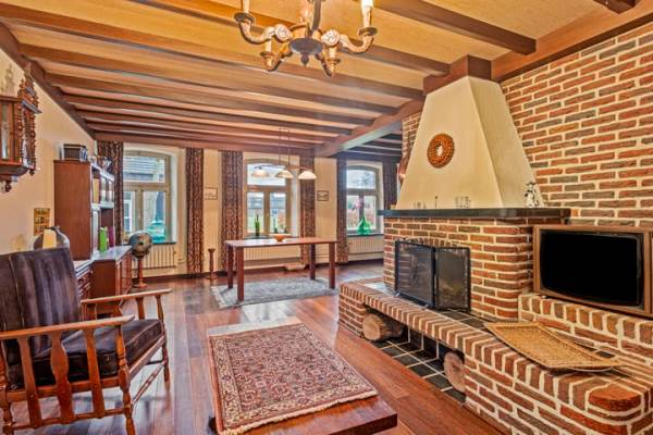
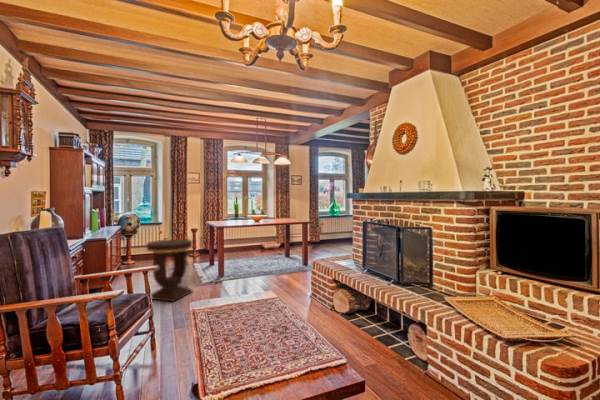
+ side table [146,238,194,303]
